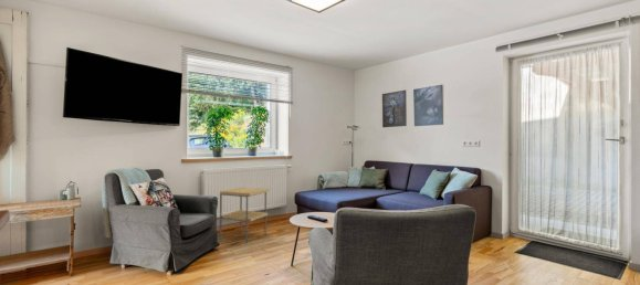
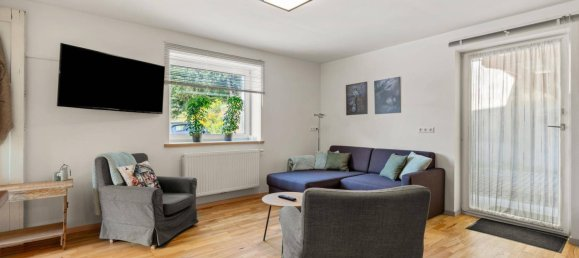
- side table [219,187,270,244]
